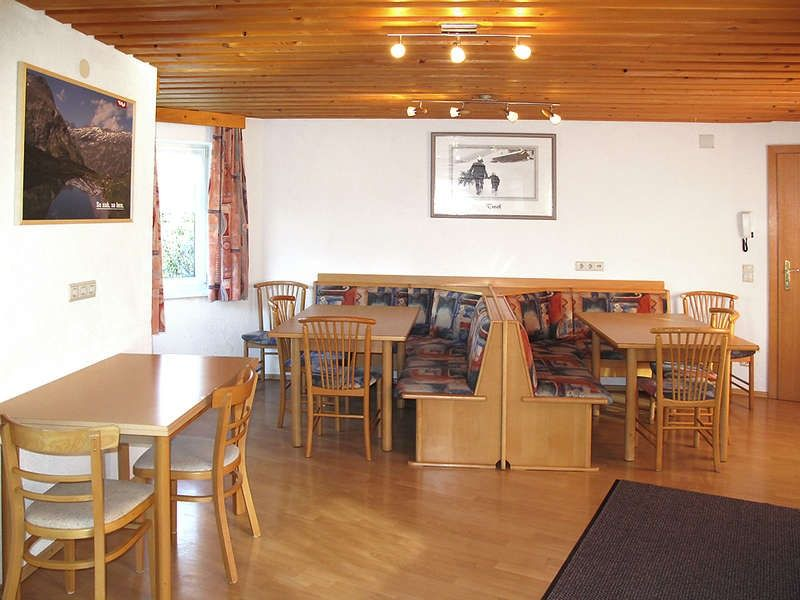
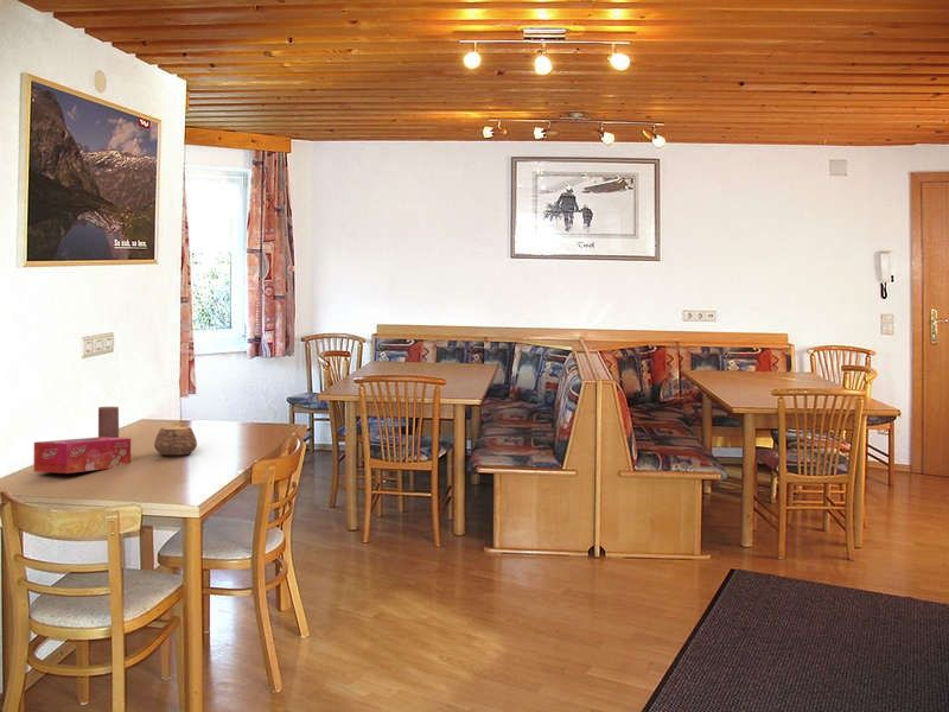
+ tissue box [32,436,132,475]
+ candle [97,406,120,438]
+ teapot [153,420,198,456]
